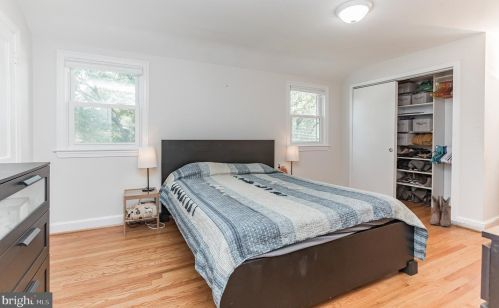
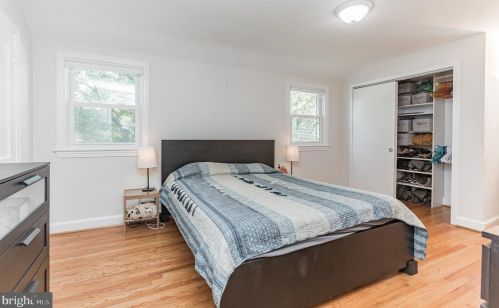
- boots [429,194,451,228]
